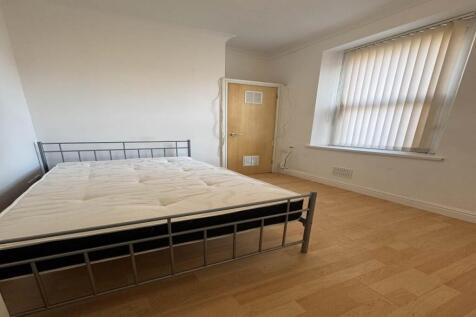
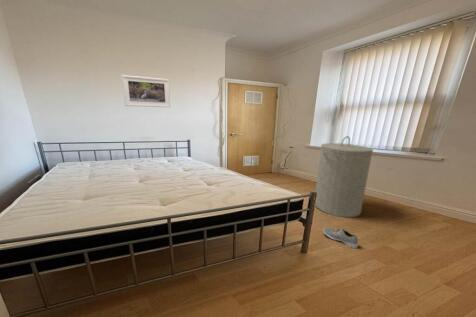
+ laundry hamper [315,135,374,218]
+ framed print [121,74,171,108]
+ sneaker [322,226,359,249]
